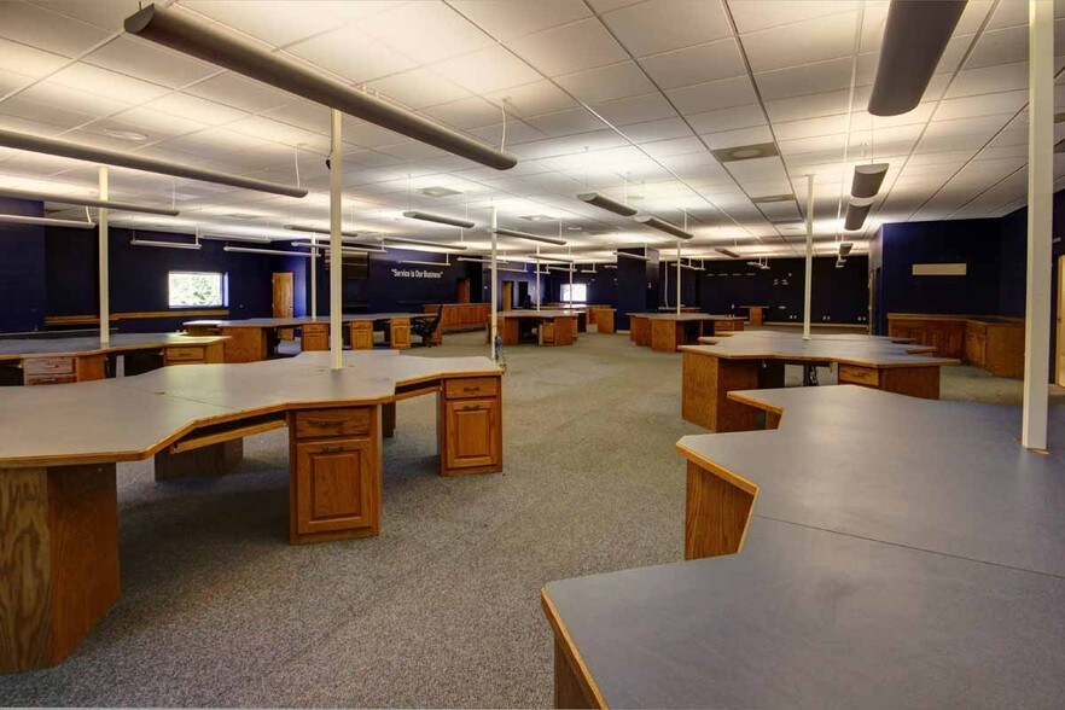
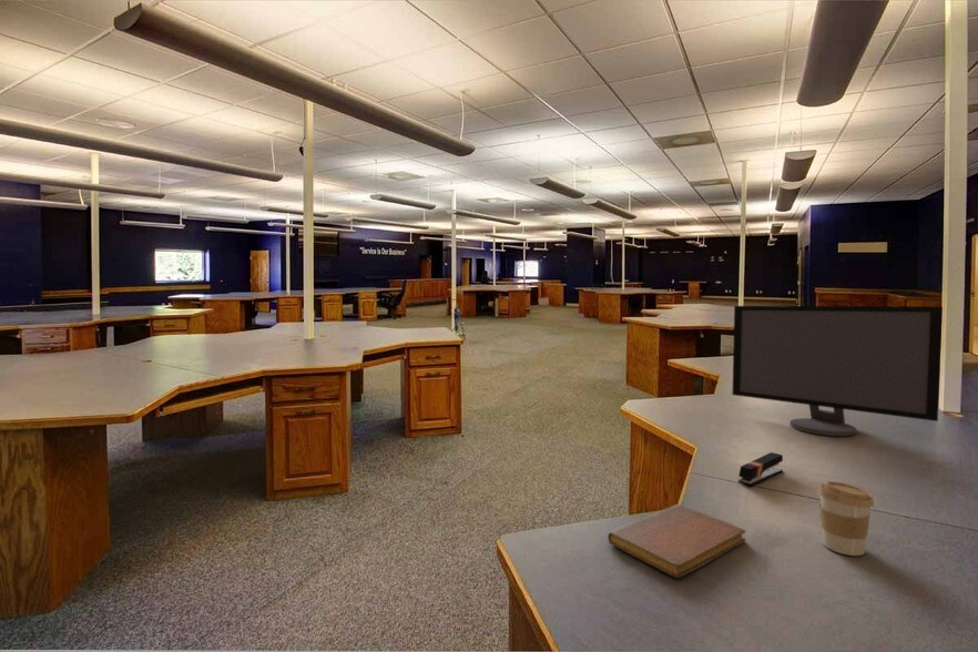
+ notebook [607,503,746,579]
+ stapler [737,451,784,487]
+ computer monitor [731,305,944,437]
+ coffee cup [817,480,875,557]
